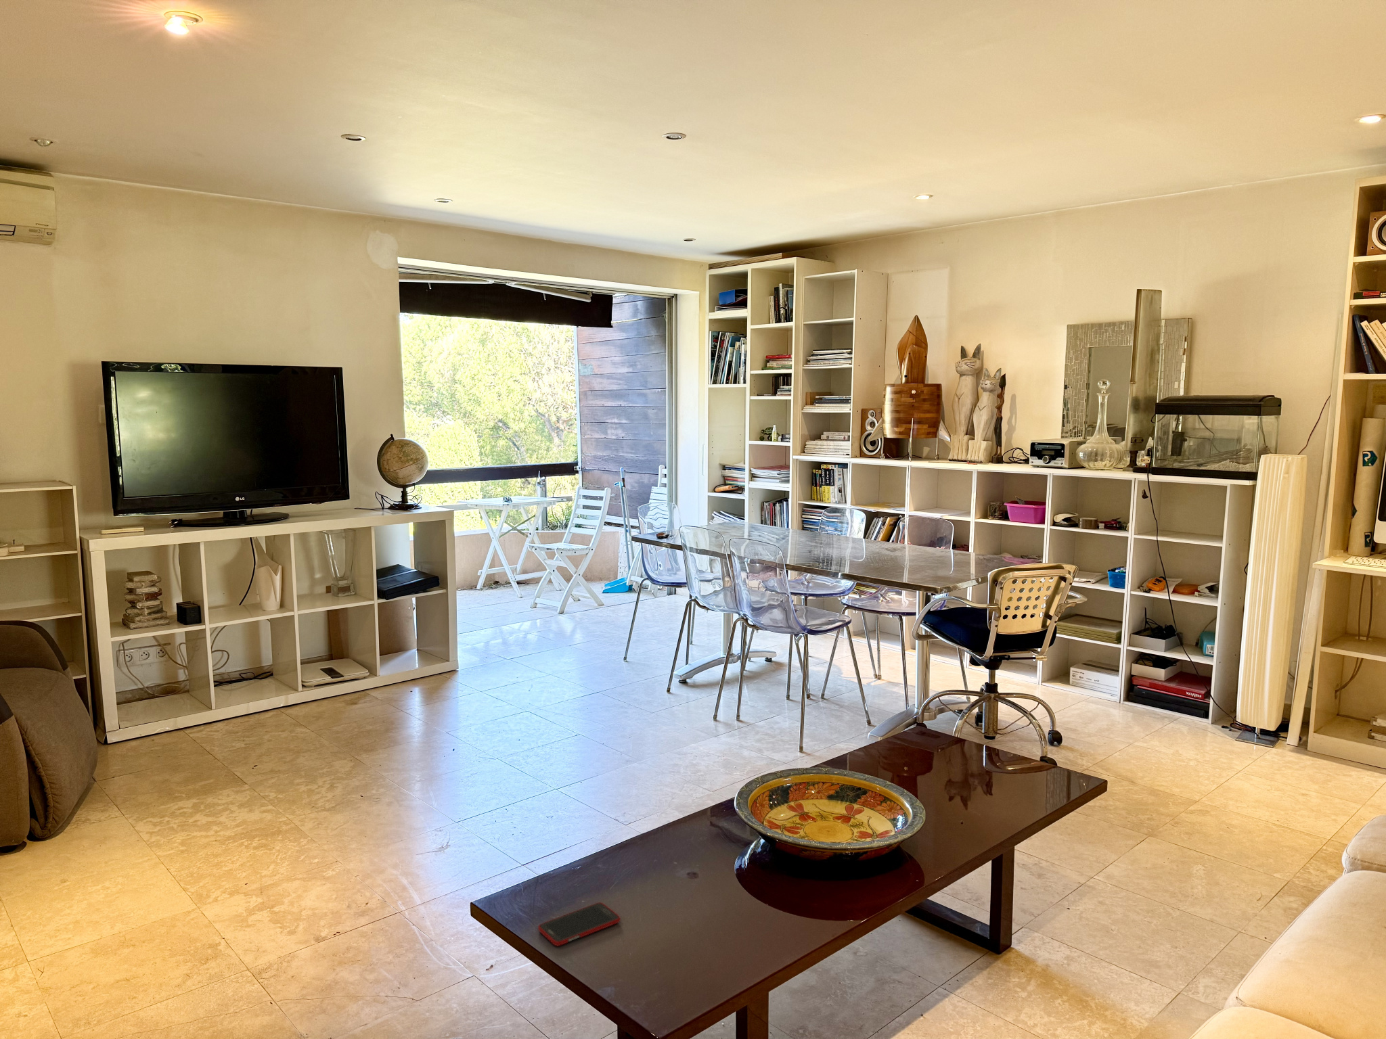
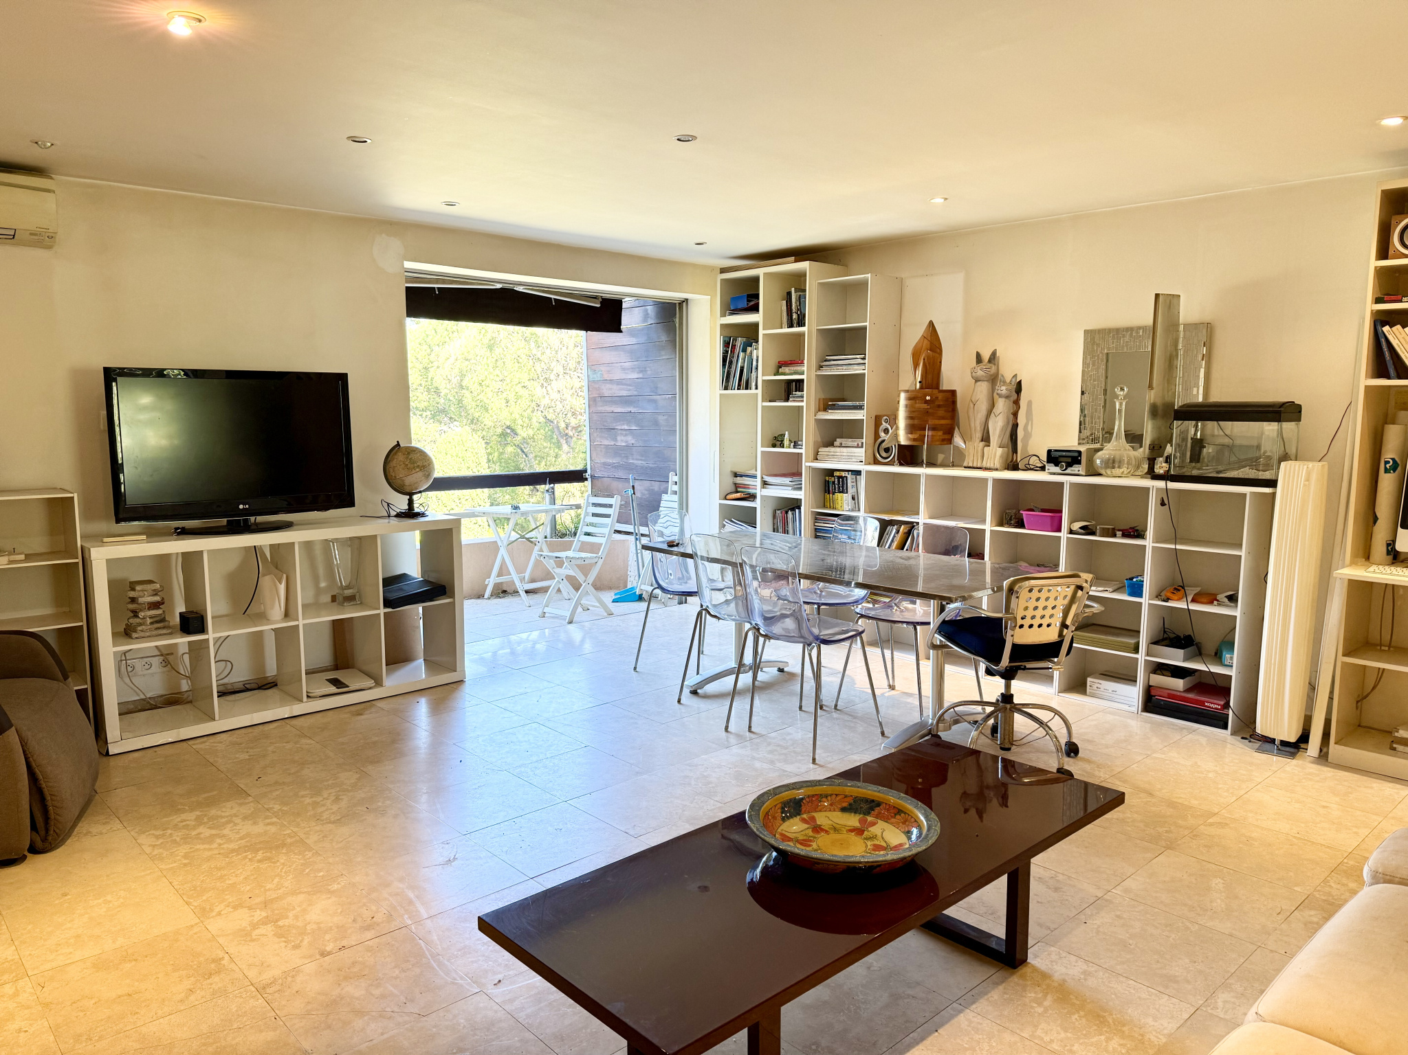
- cell phone [537,901,621,947]
